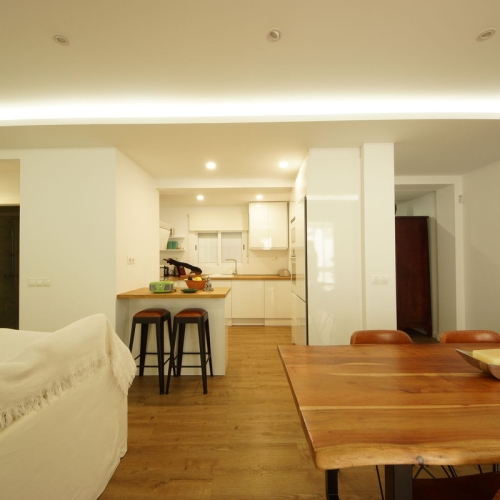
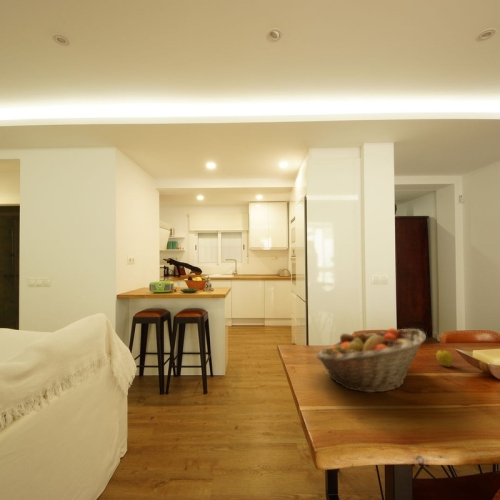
+ fruit basket [316,327,427,394]
+ apple [435,348,454,368]
